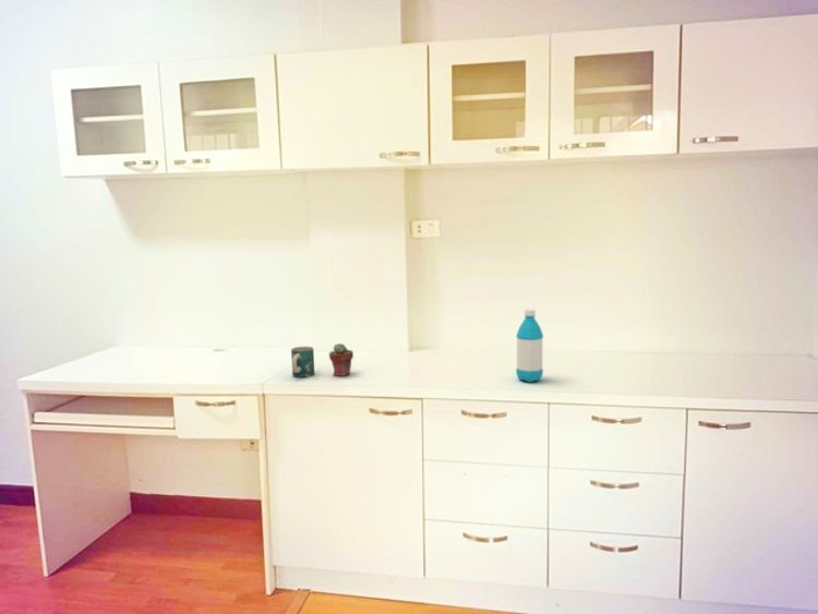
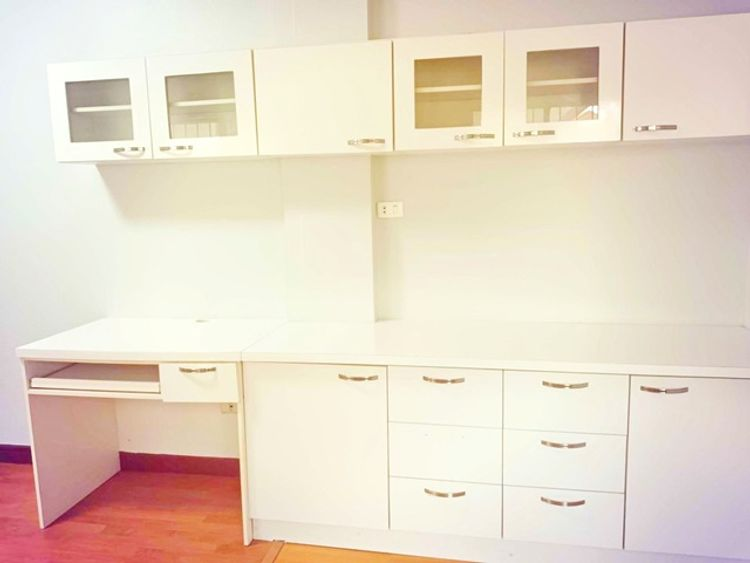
- mug [290,346,315,378]
- potted succulent [328,342,354,377]
- water bottle [515,309,544,383]
